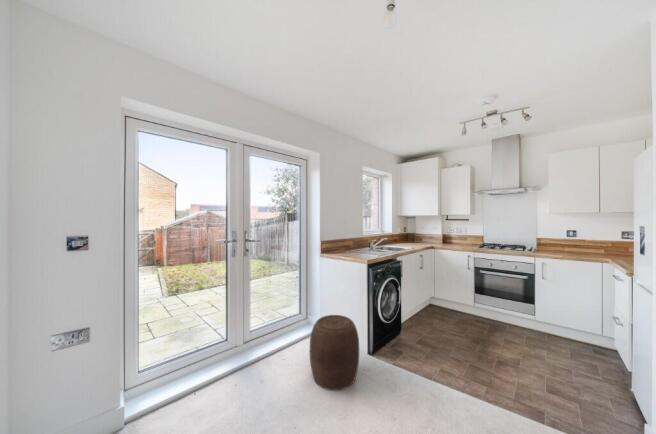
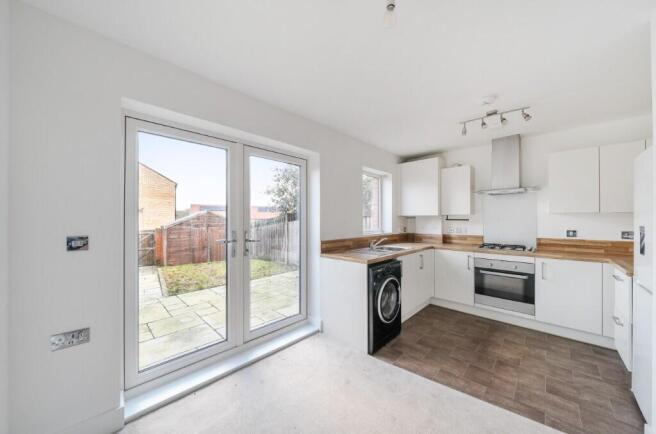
- stool [309,314,360,391]
